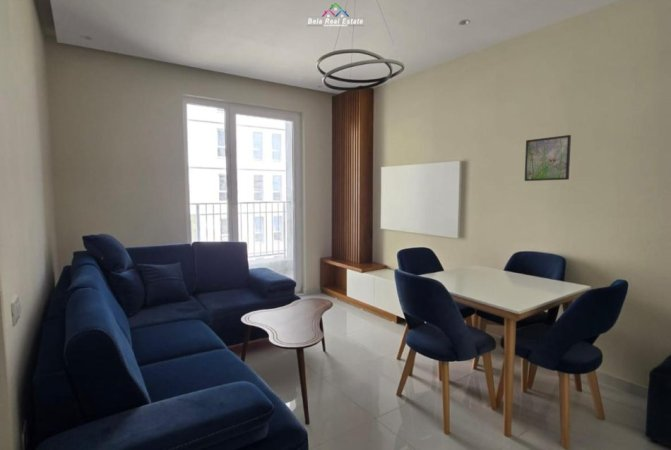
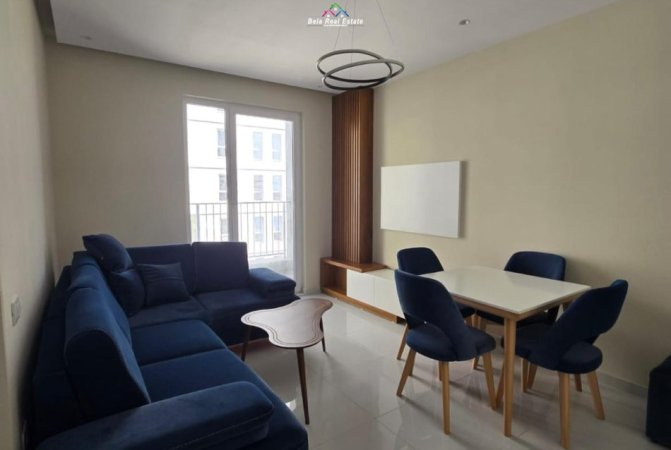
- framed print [524,134,572,182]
